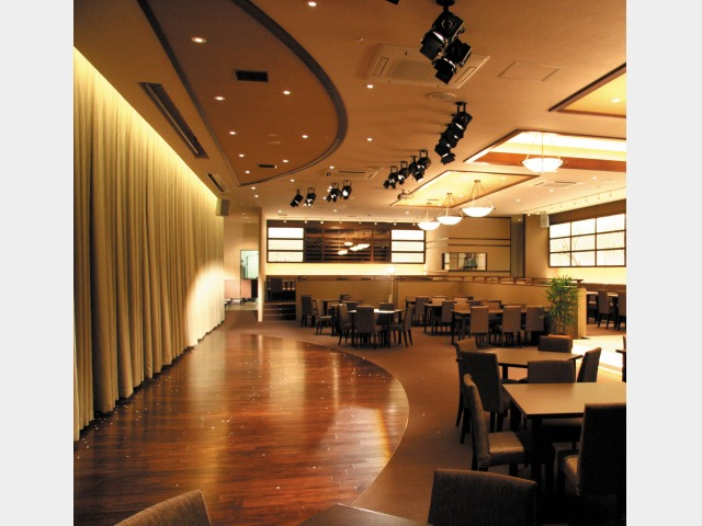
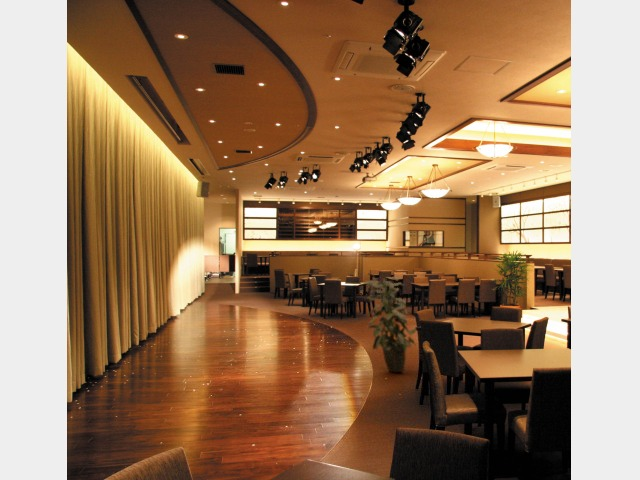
+ indoor plant [363,276,417,373]
